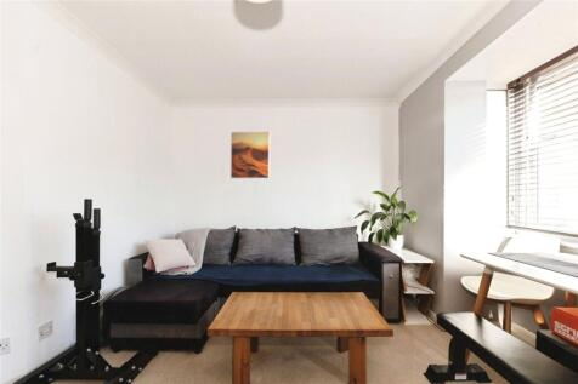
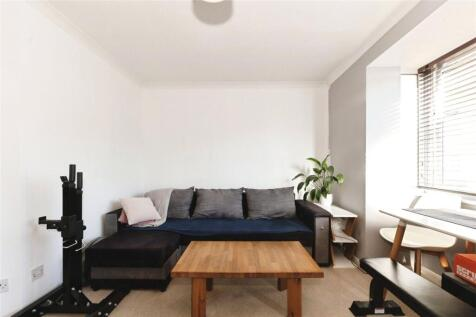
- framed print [229,131,271,179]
